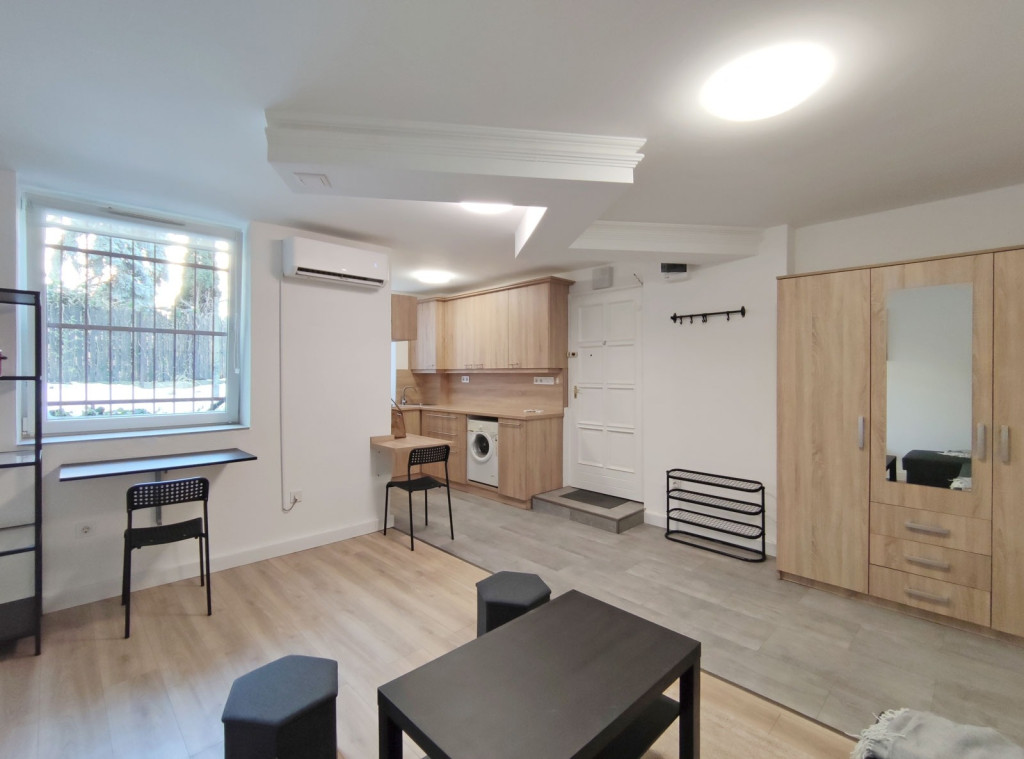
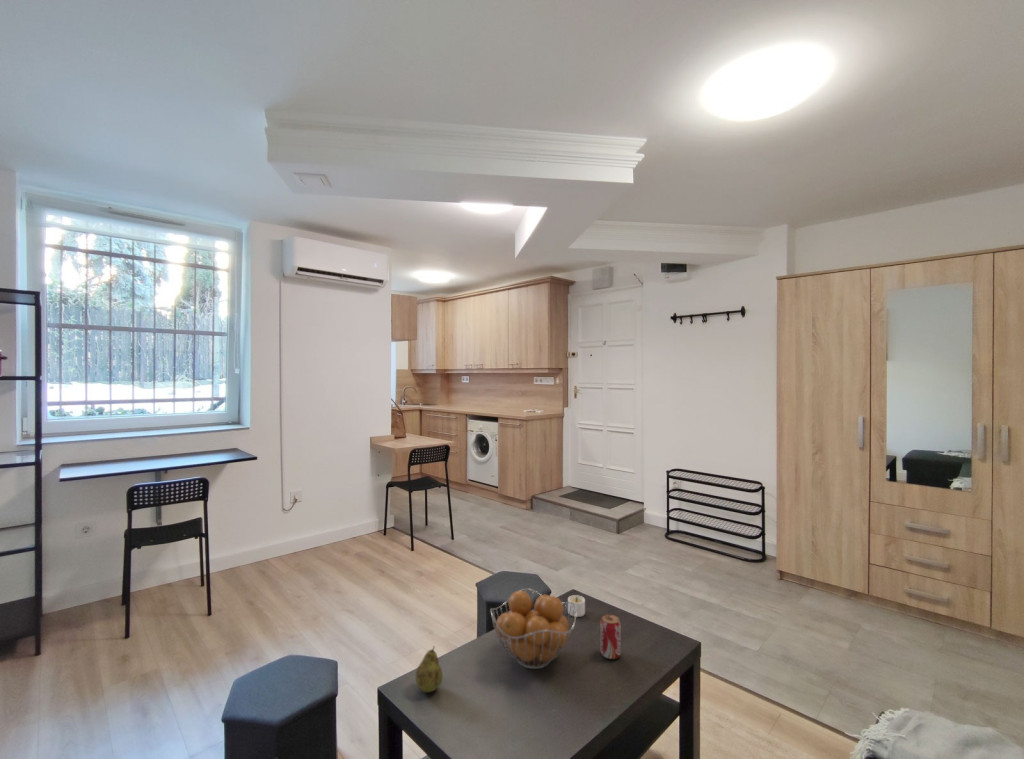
+ candle [567,594,586,618]
+ fruit basket [489,588,577,670]
+ fruit [415,645,444,693]
+ beverage can [599,613,622,660]
